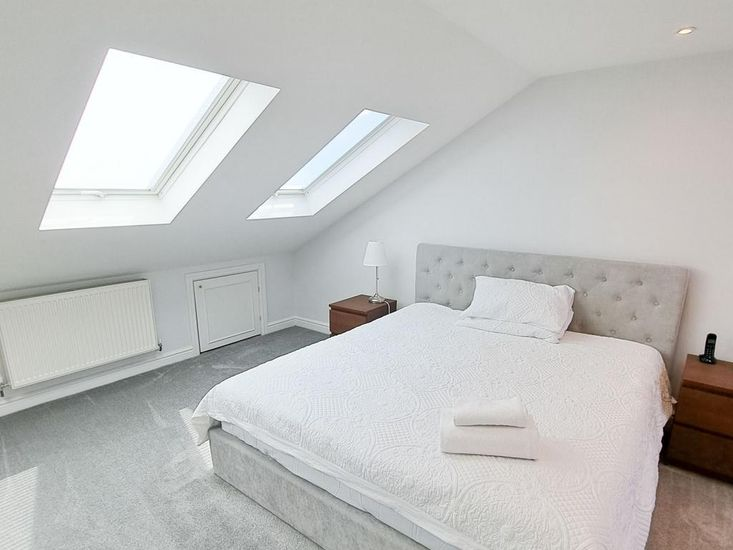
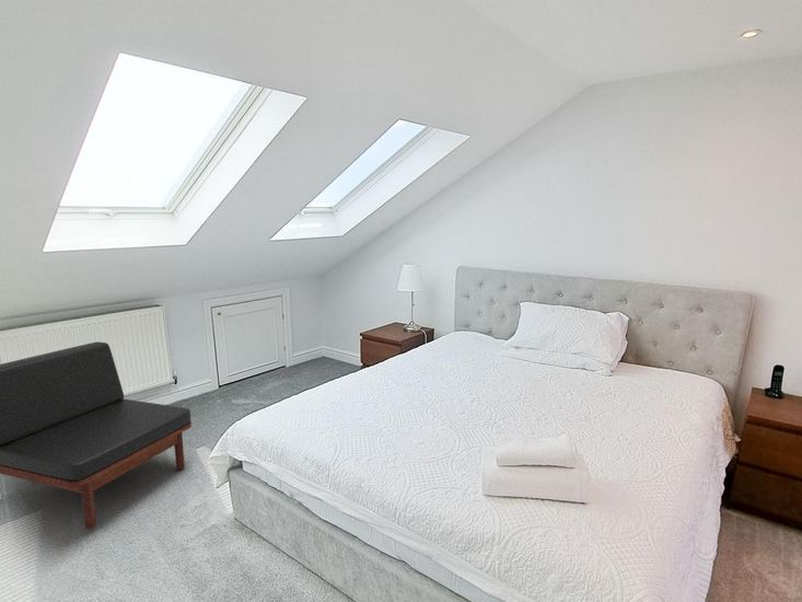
+ armchair [0,340,193,530]
